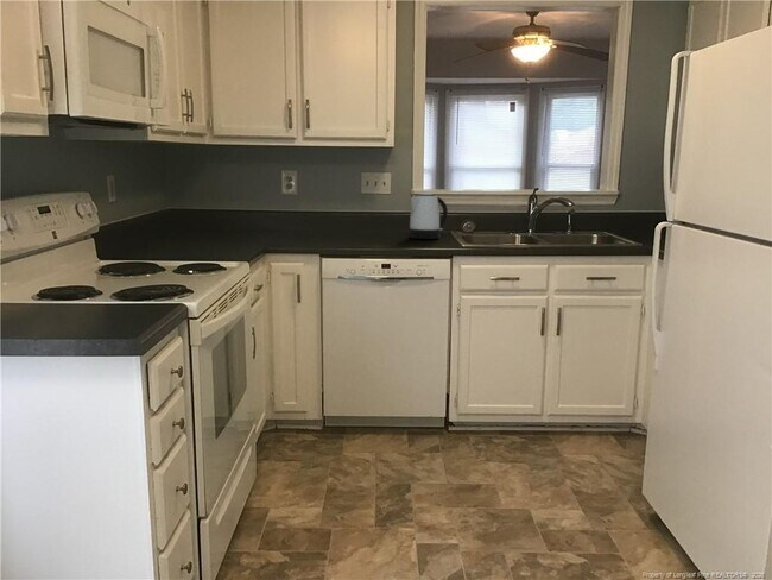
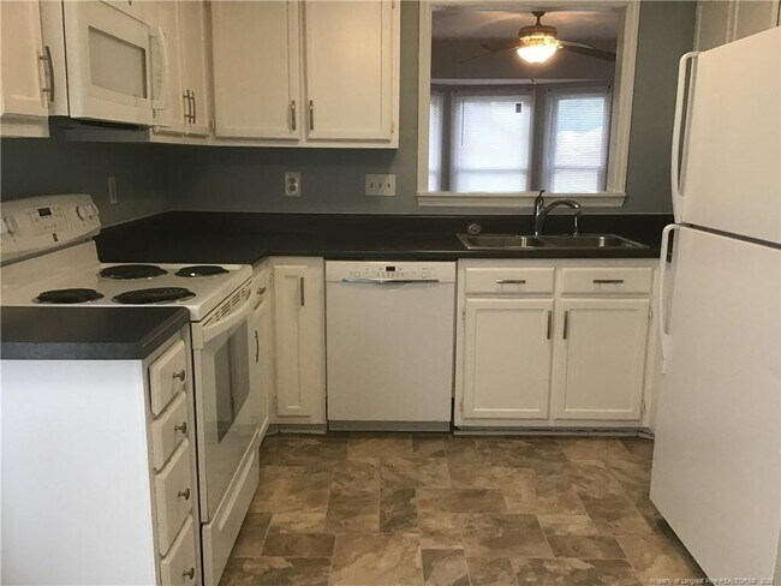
- kettle [409,191,449,240]
